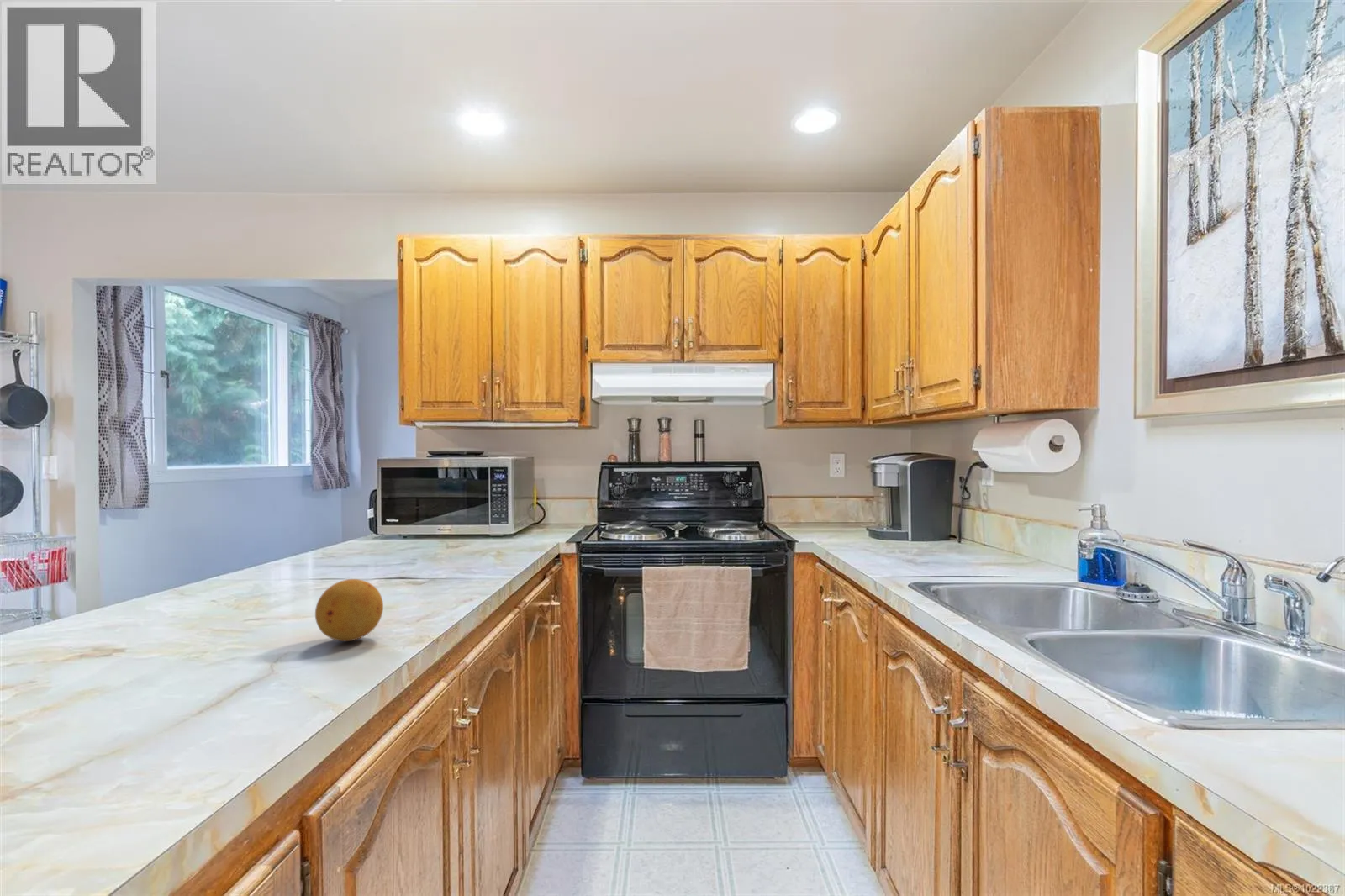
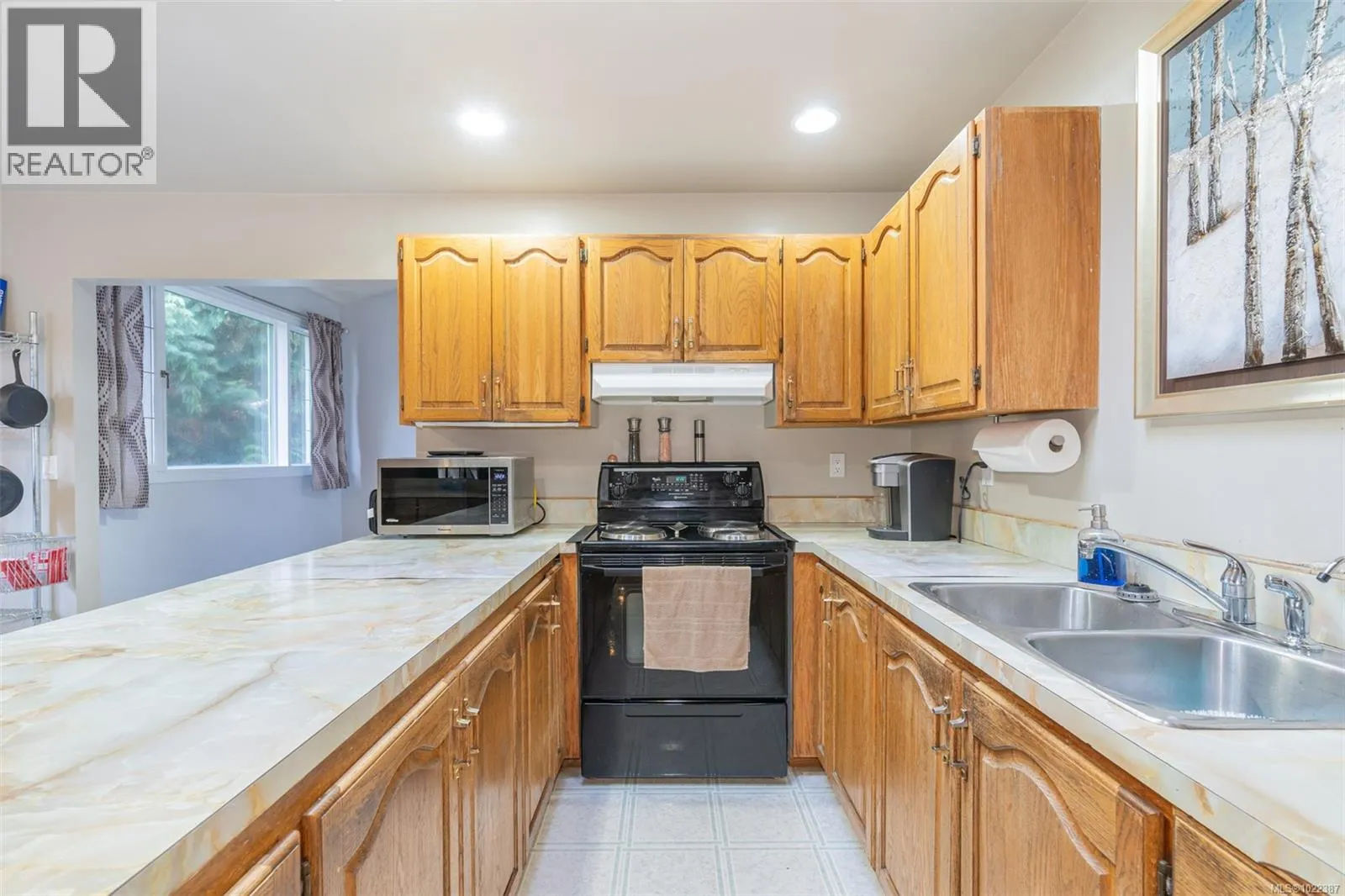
- fruit [314,578,384,642]
